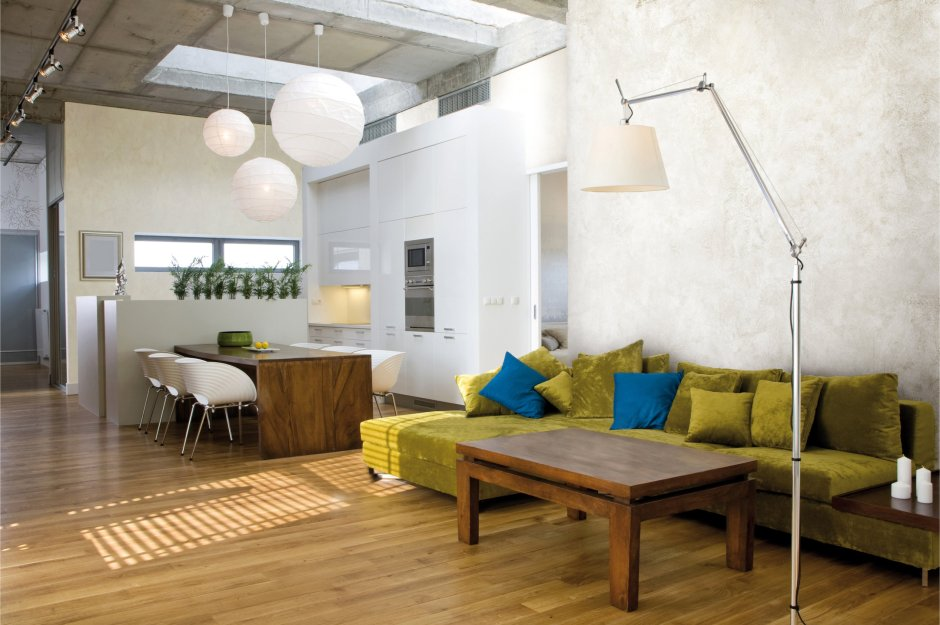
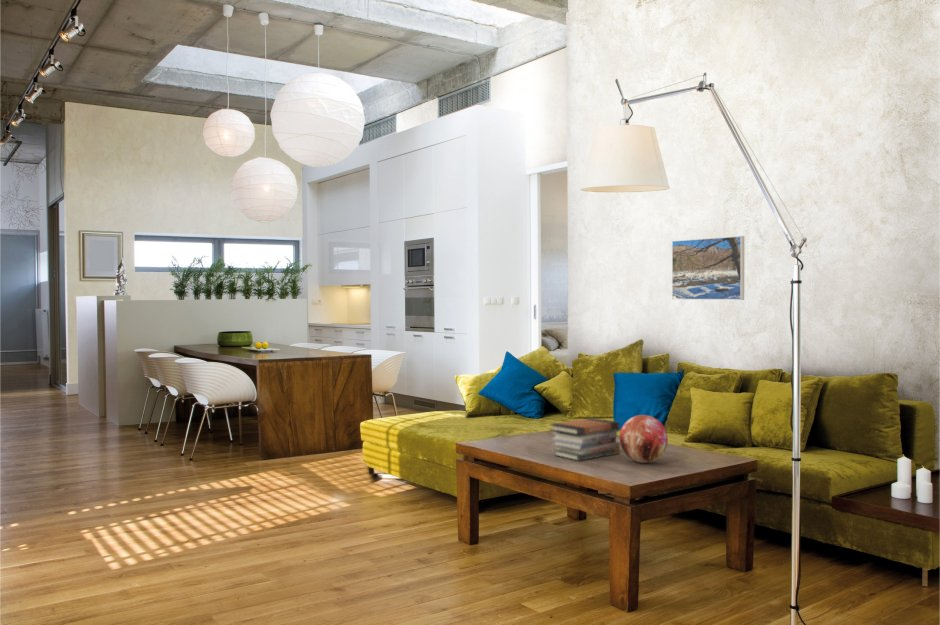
+ book stack [549,417,621,462]
+ decorative orb [619,414,669,464]
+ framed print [671,235,745,301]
